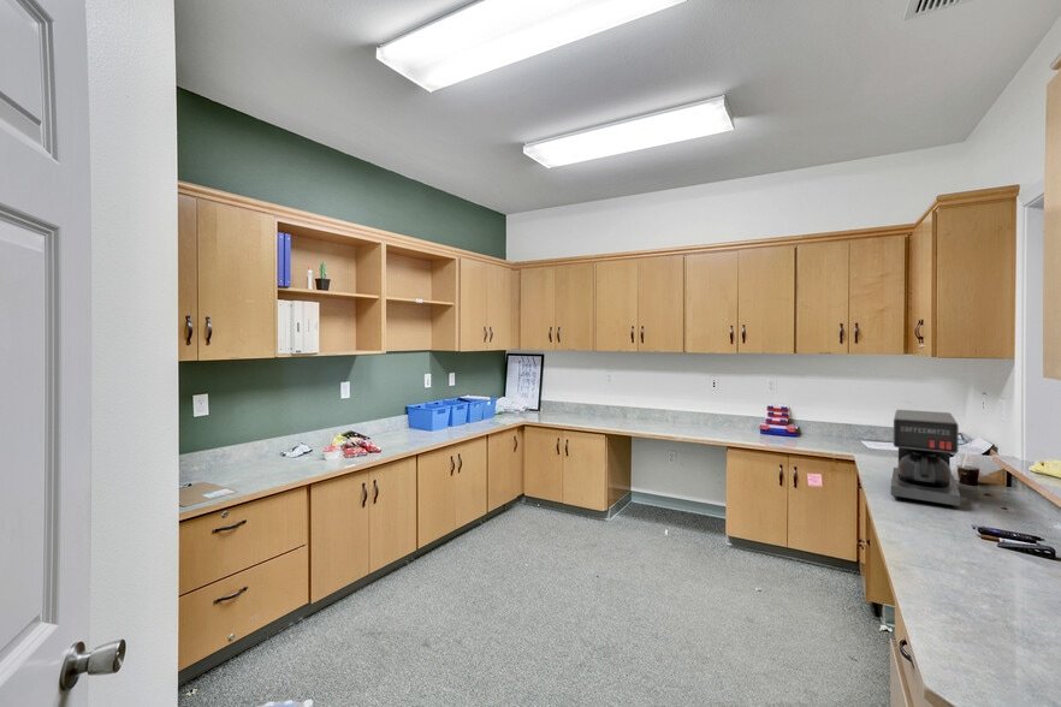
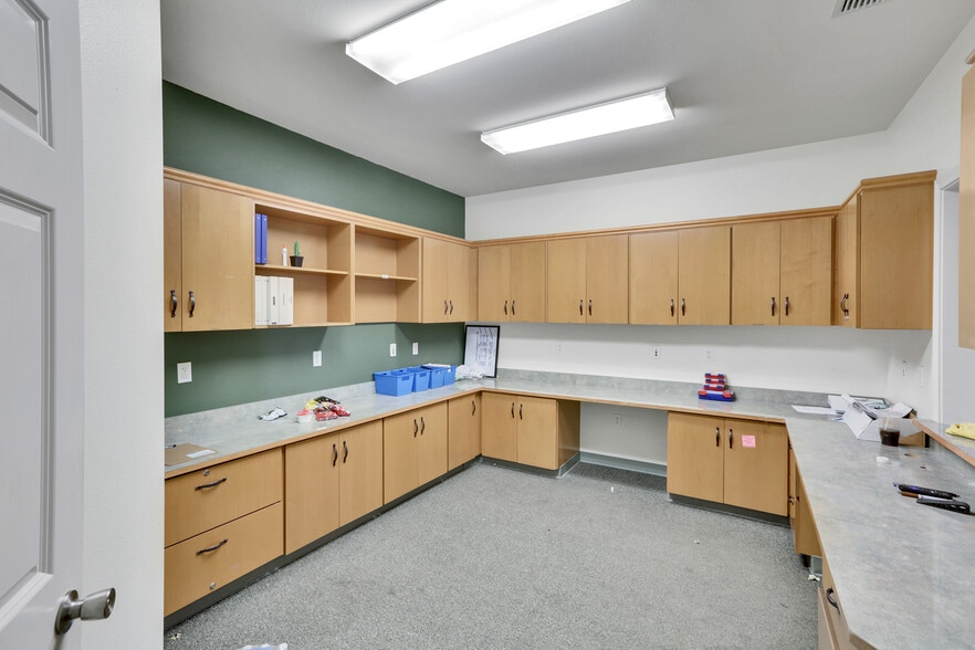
- coffee maker [890,409,961,509]
